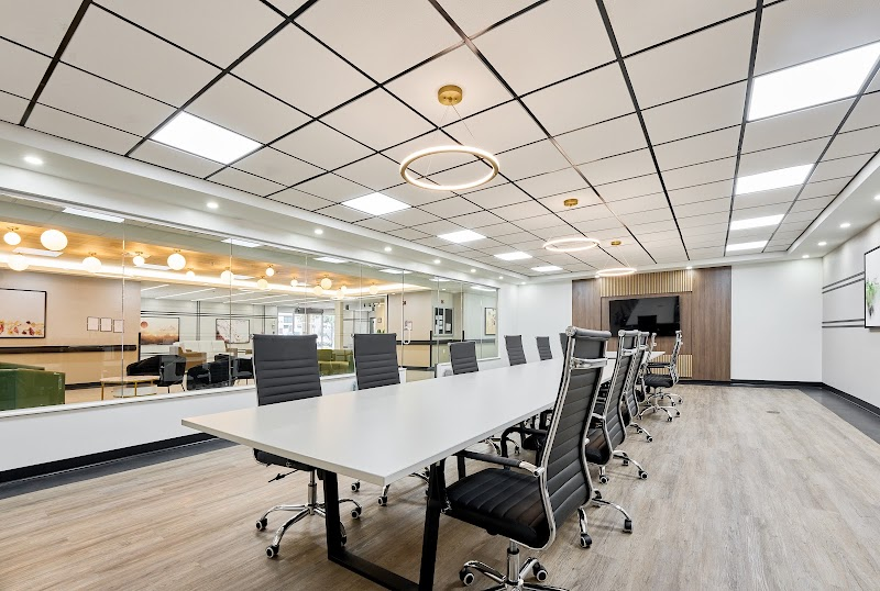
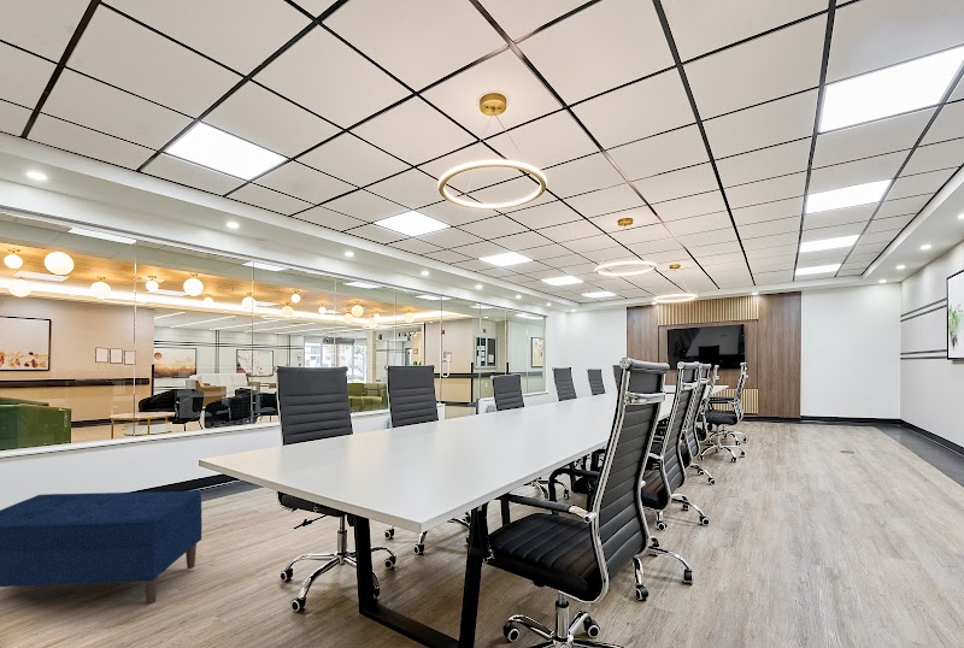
+ bench [0,490,204,605]
